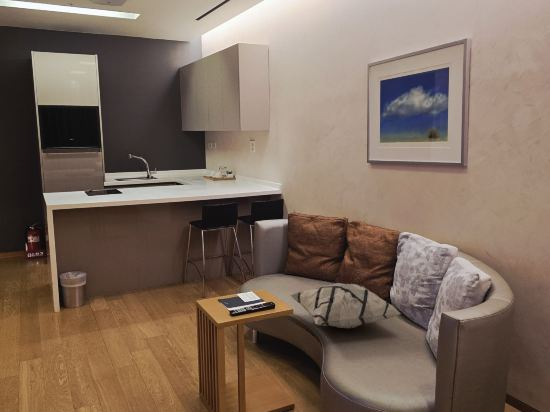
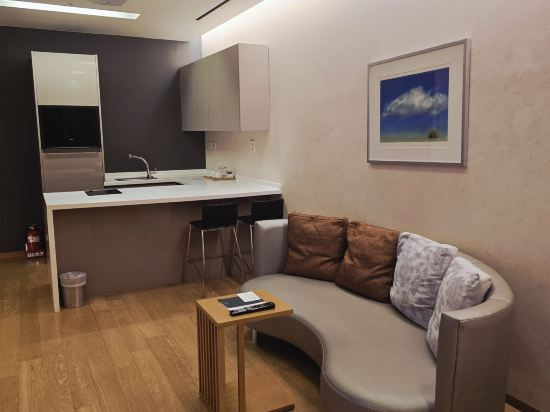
- decorative pillow [289,282,402,329]
